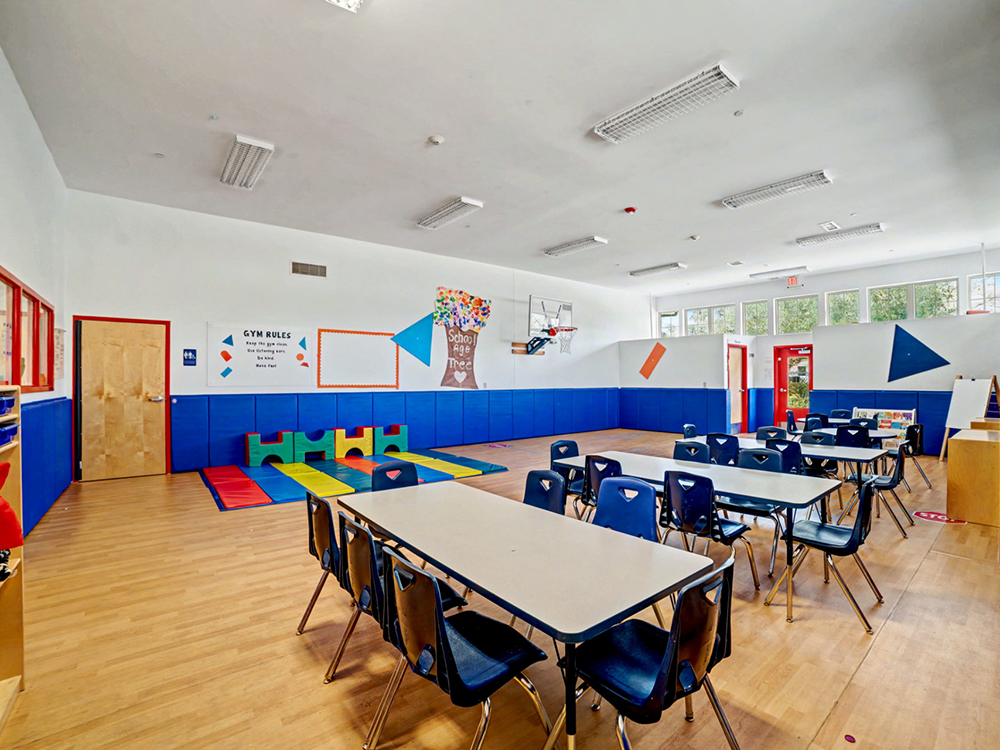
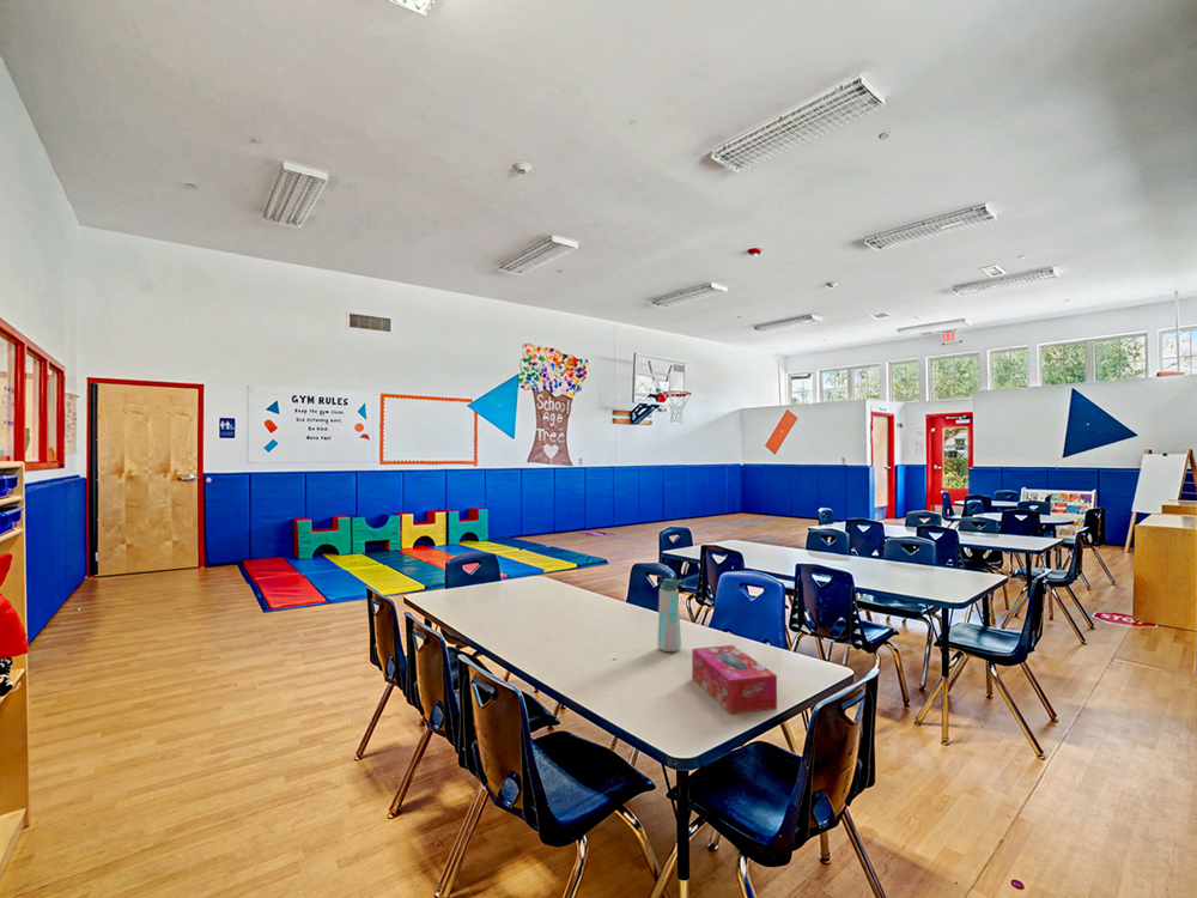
+ tissue box [691,644,778,715]
+ water bottle [656,577,685,653]
